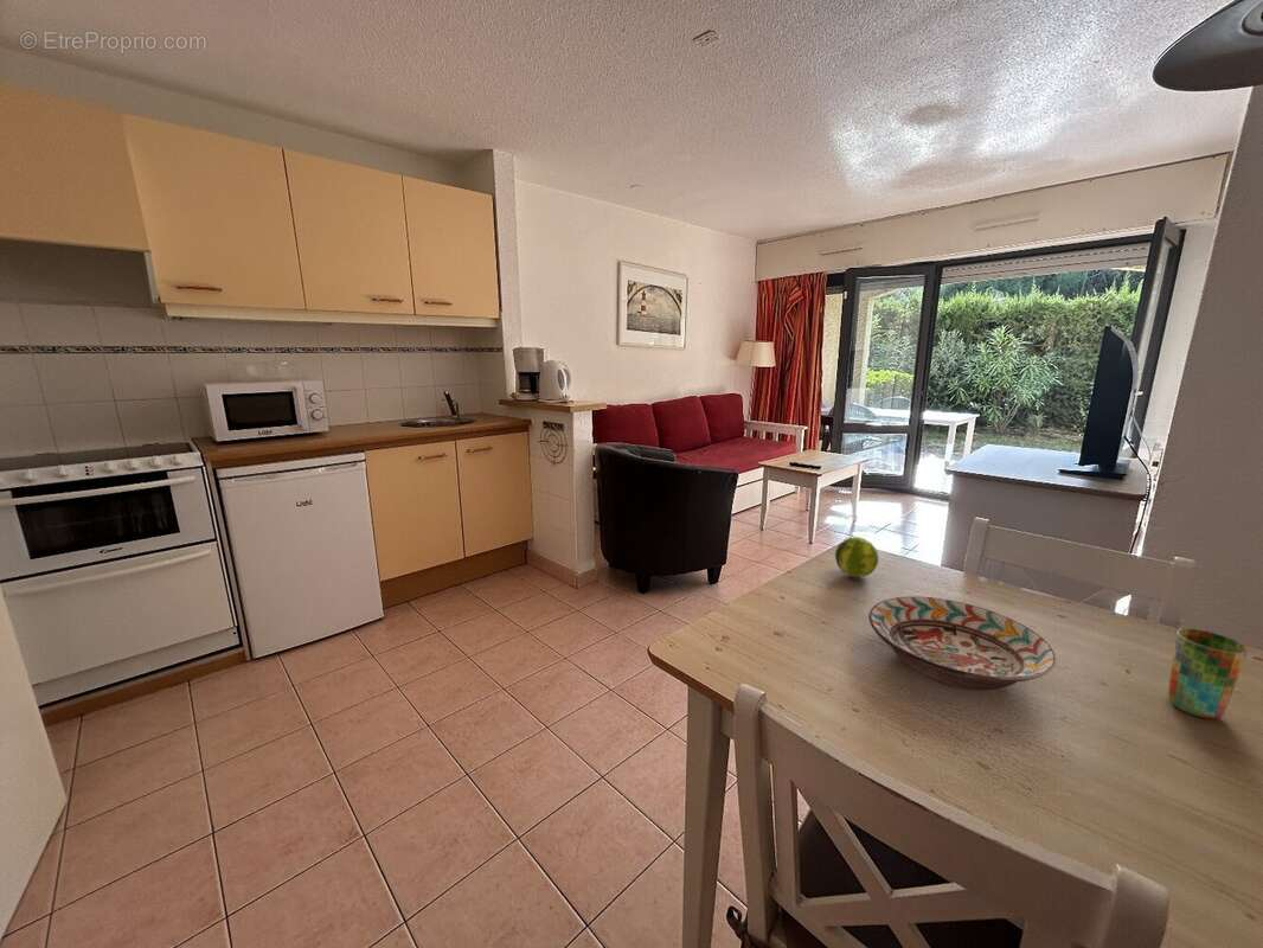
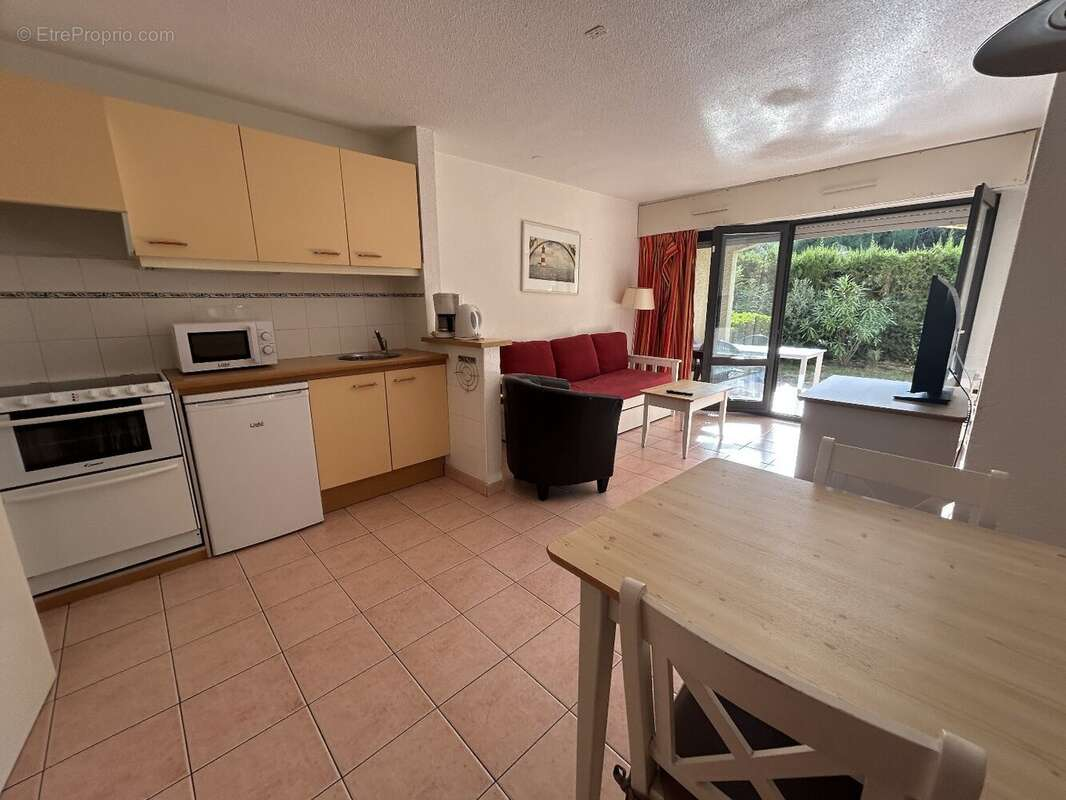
- cup [1166,628,1249,719]
- fruit [834,536,880,578]
- decorative bowl [867,595,1058,692]
